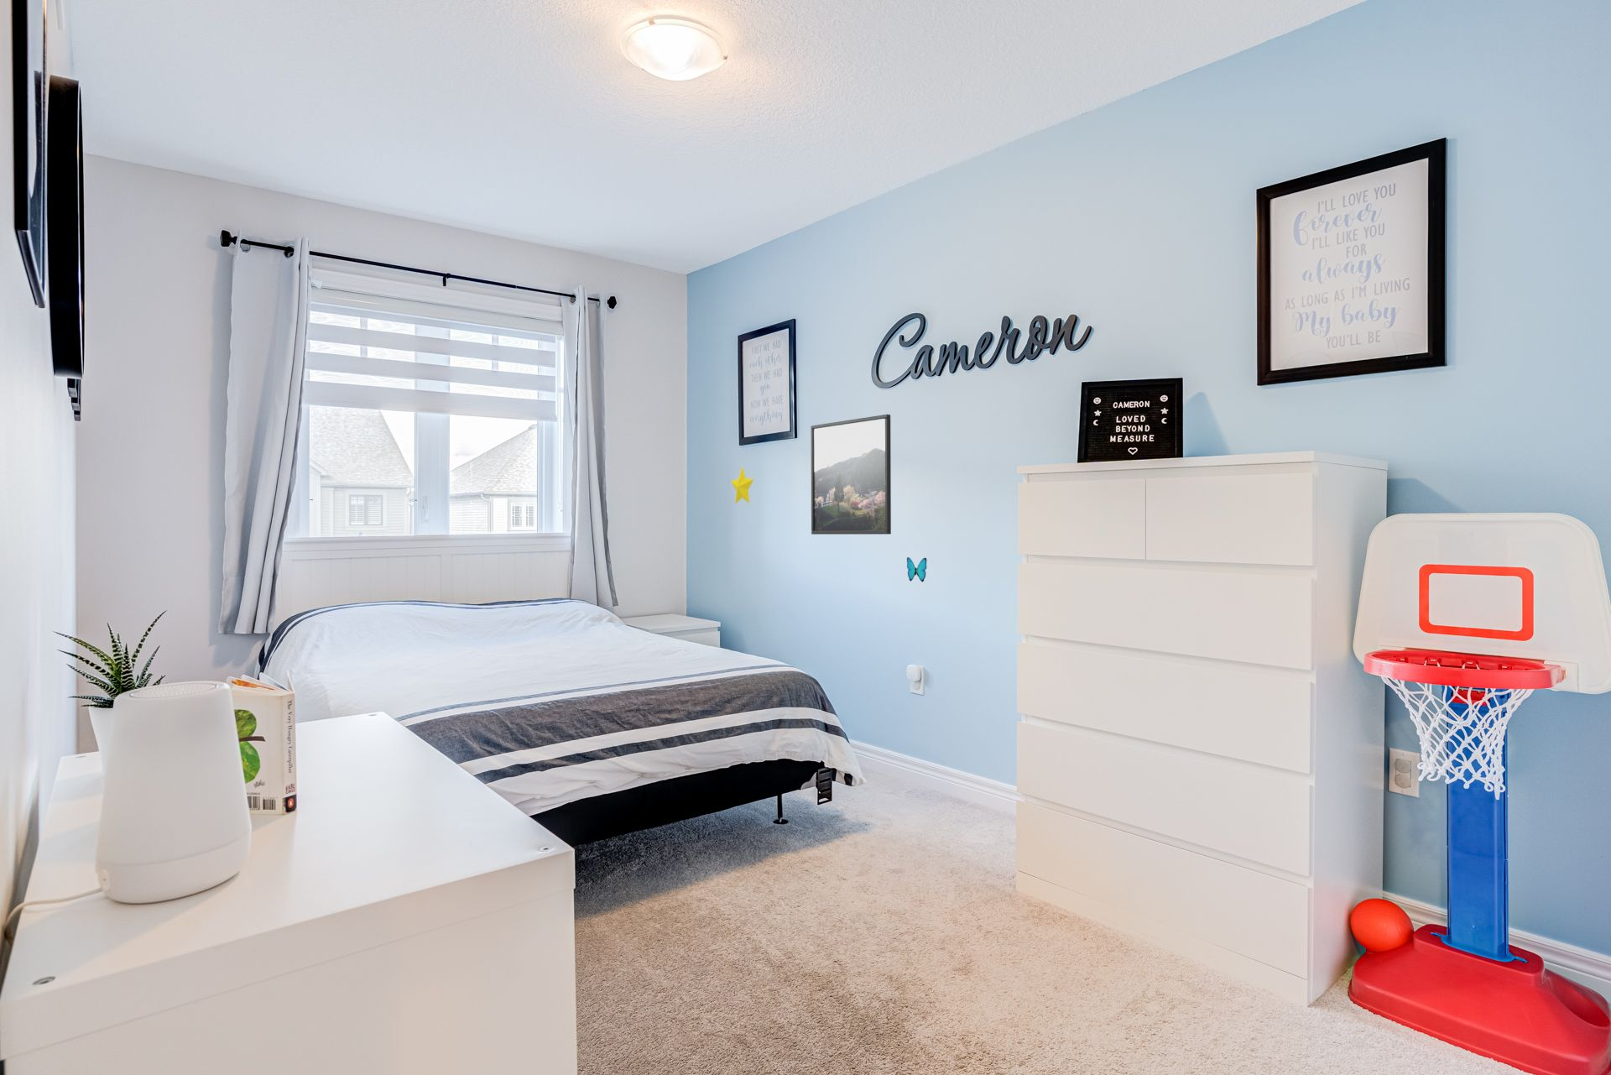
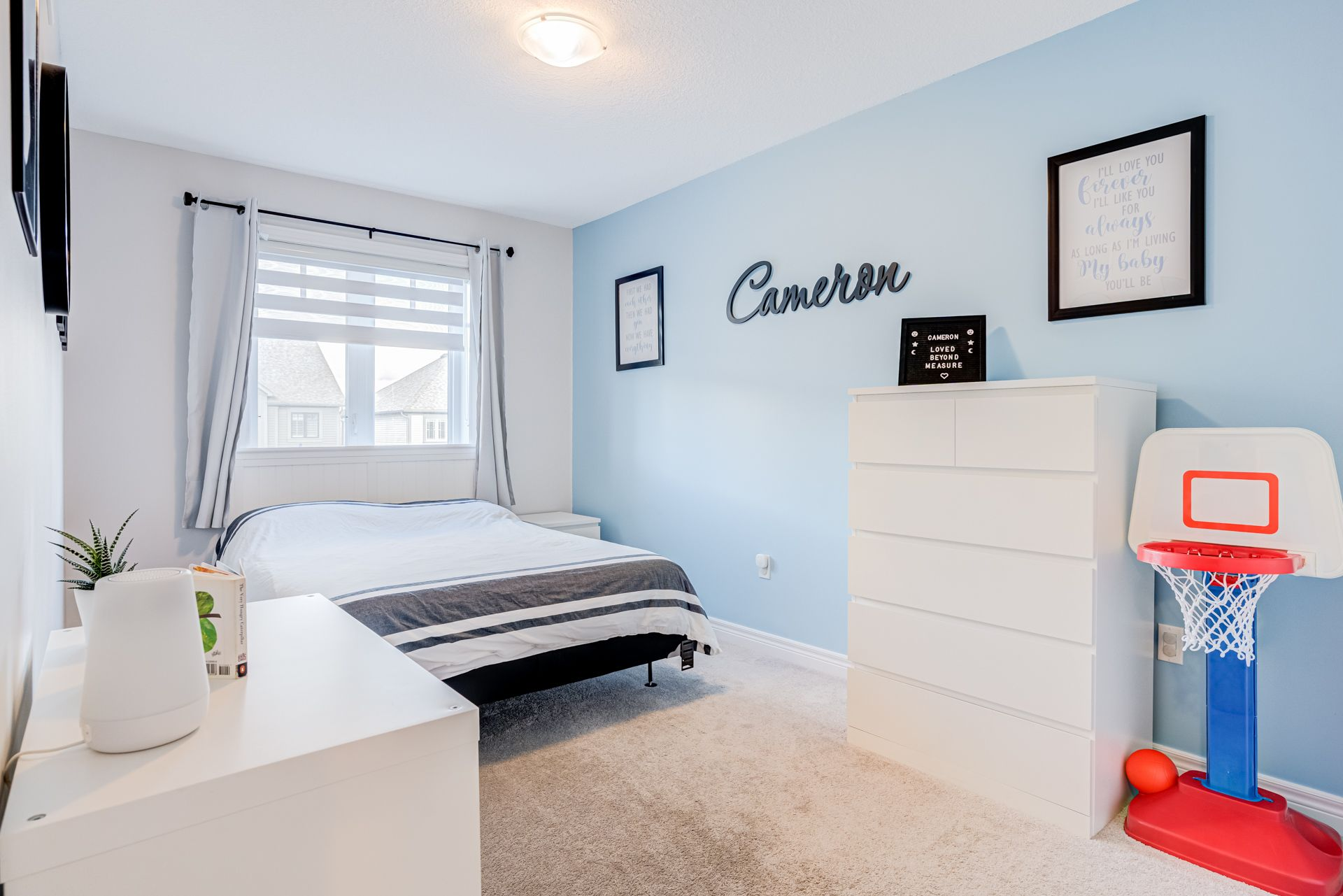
- decorative butterfly [906,557,927,582]
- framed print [811,414,892,535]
- decorative star [731,464,756,505]
